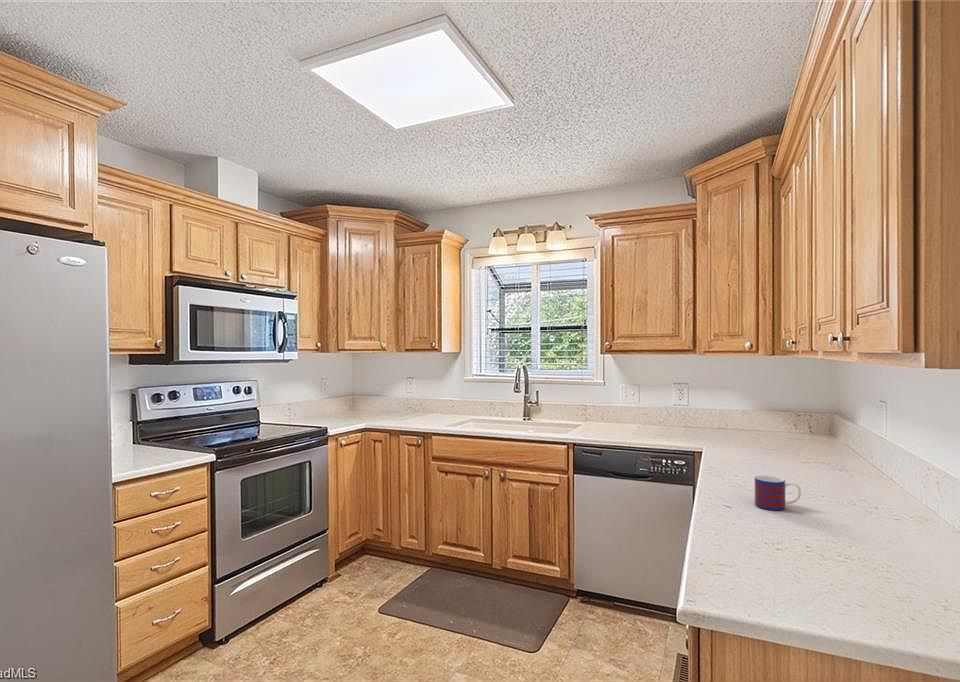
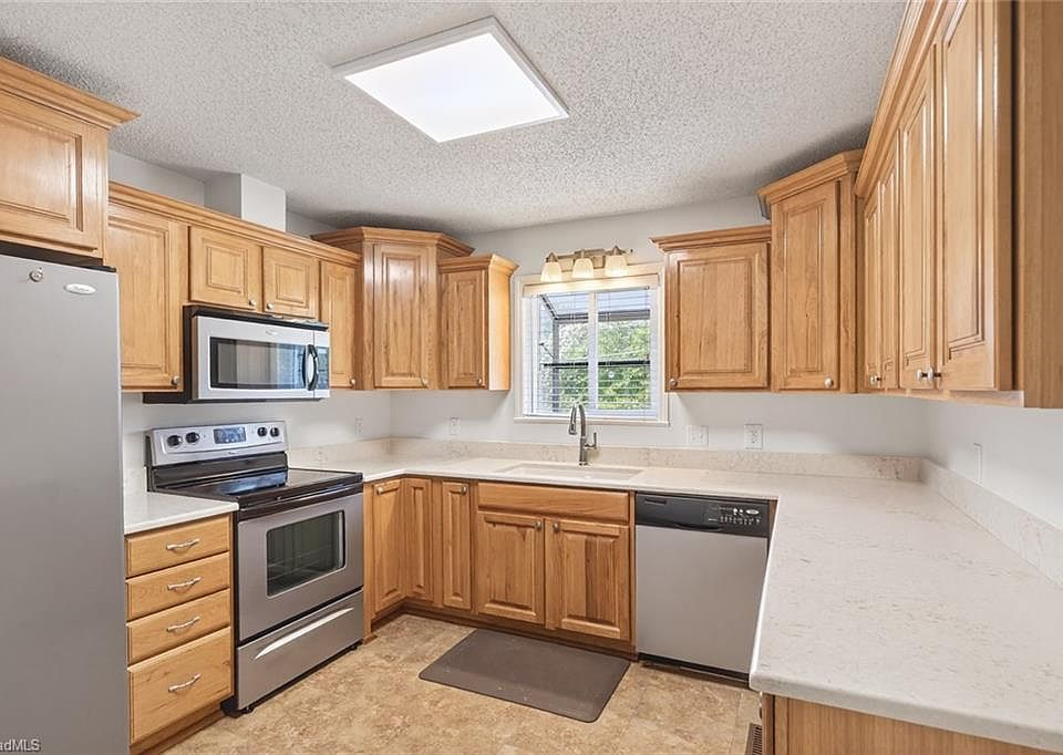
- mug [754,475,802,511]
